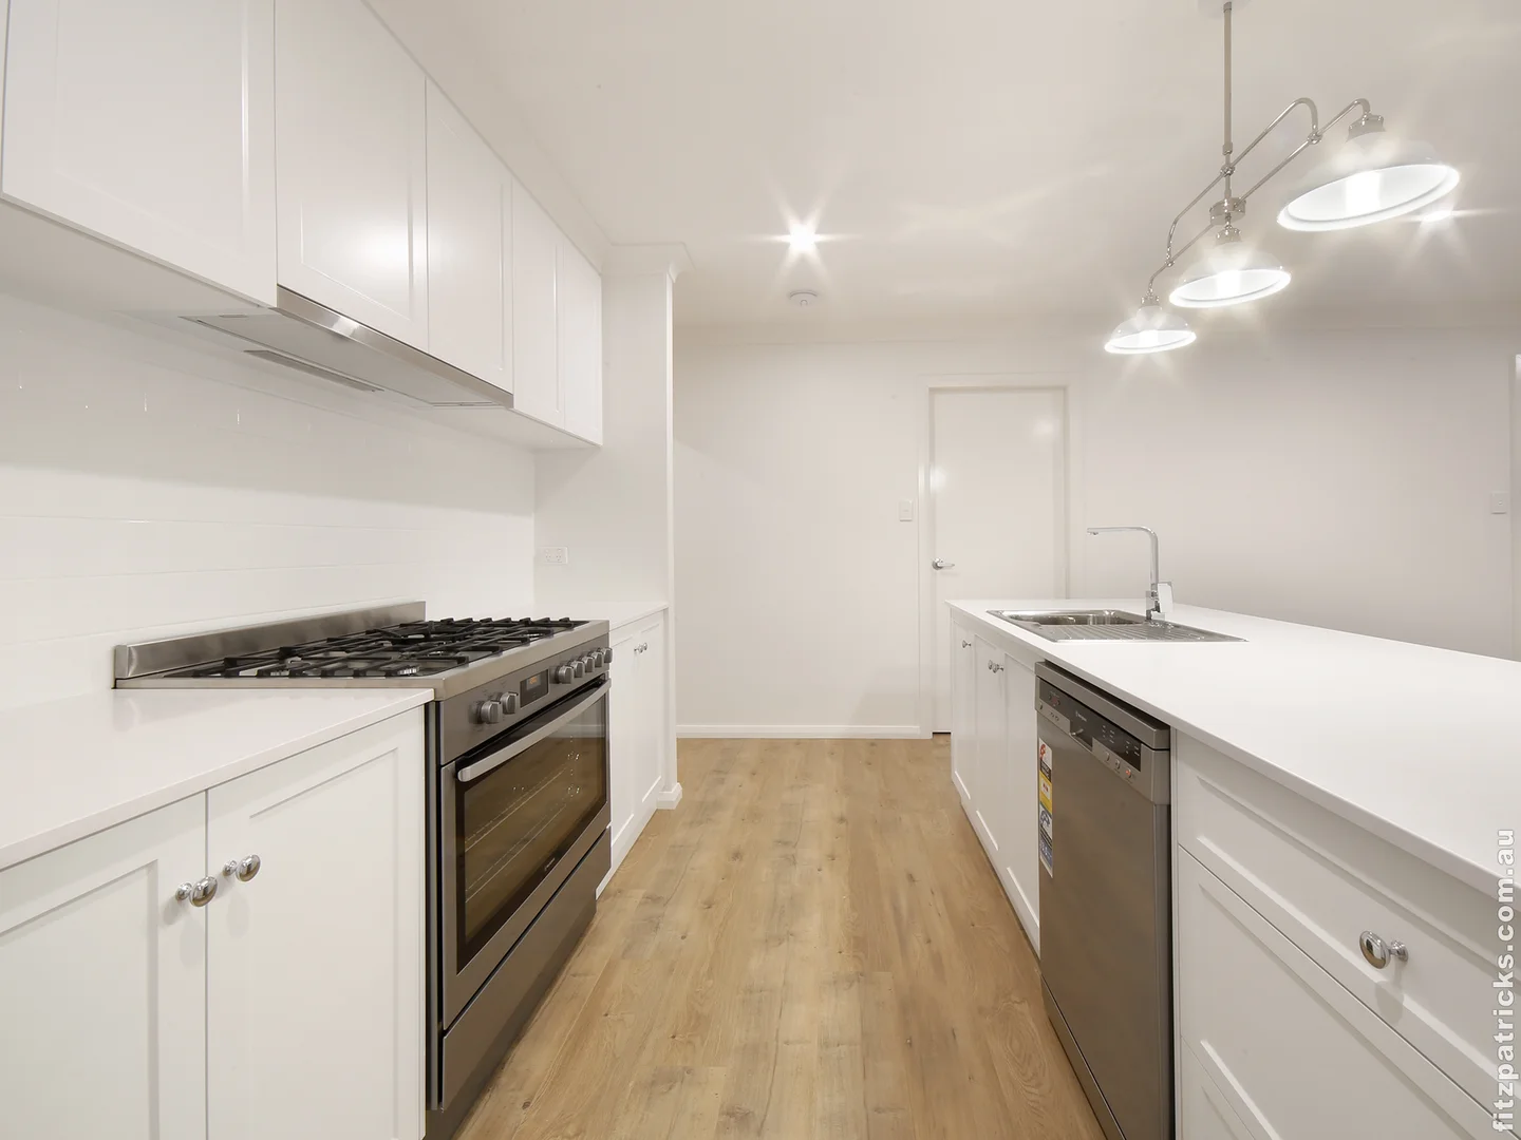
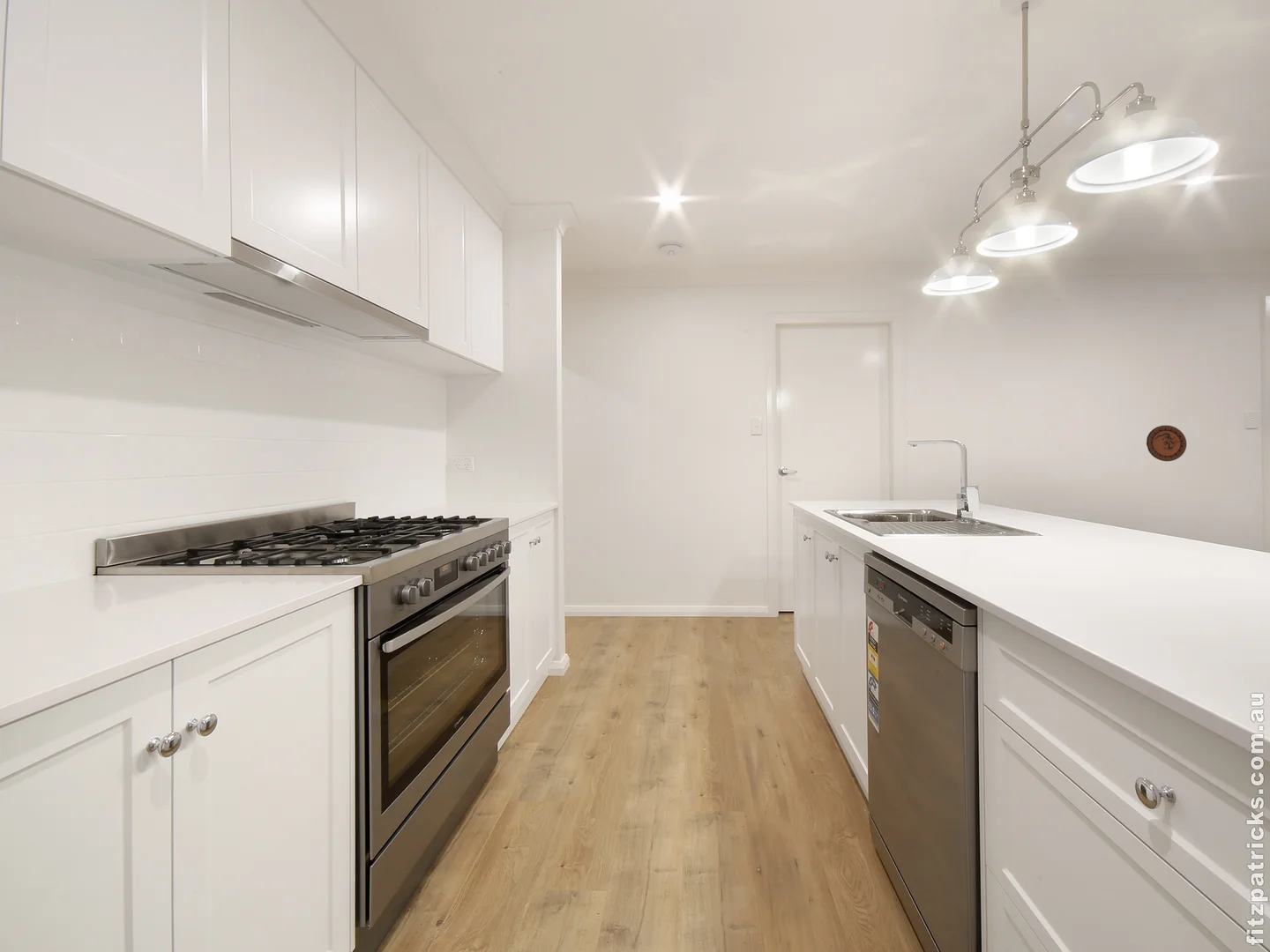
+ decorative plate [1146,425,1187,462]
